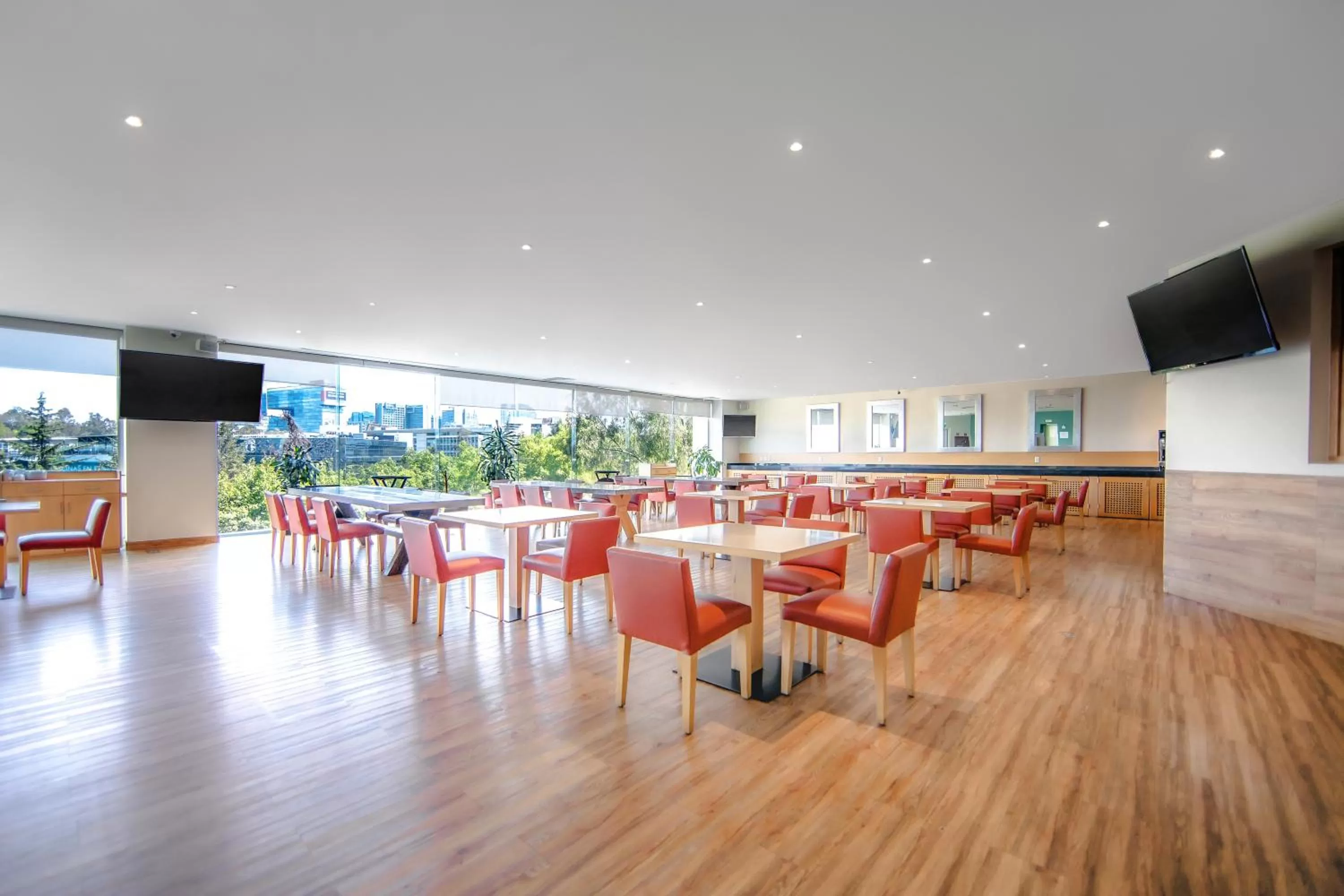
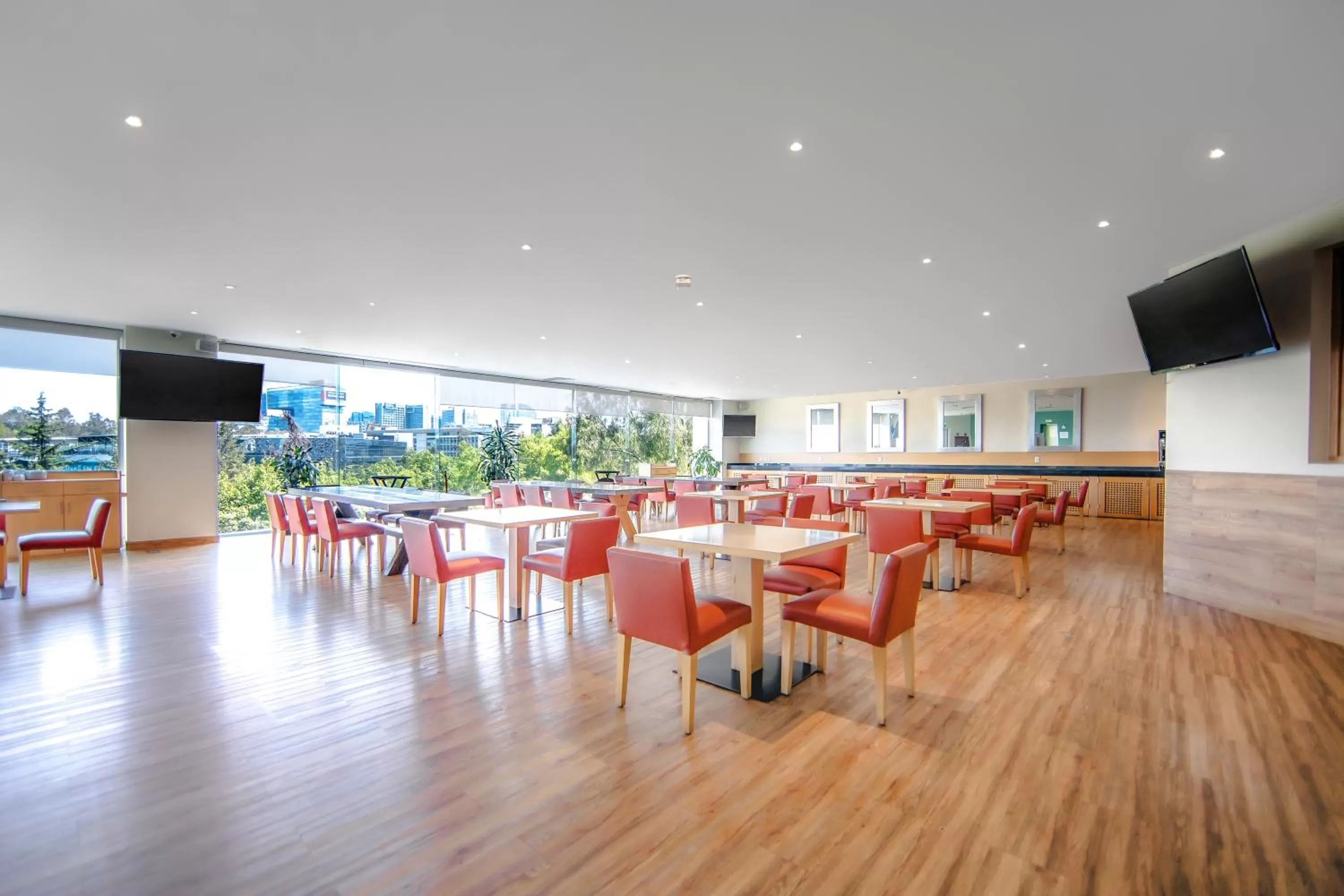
+ smoke detector [675,274,692,291]
